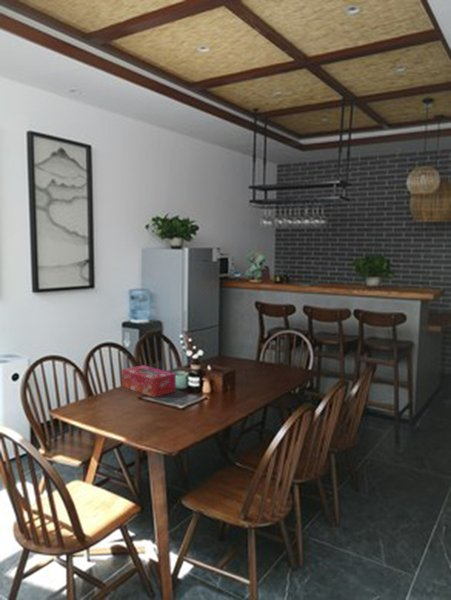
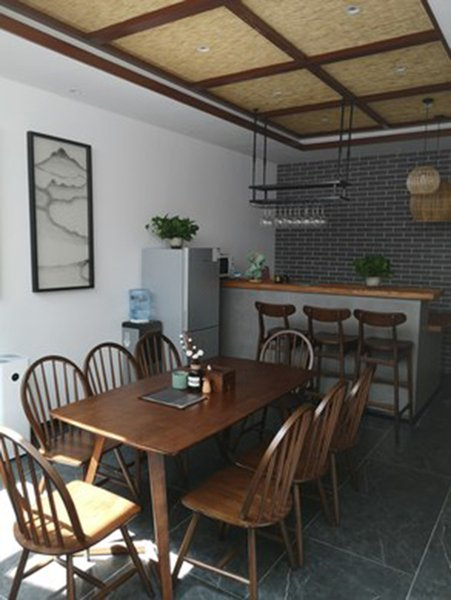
- tissue box [121,364,177,398]
